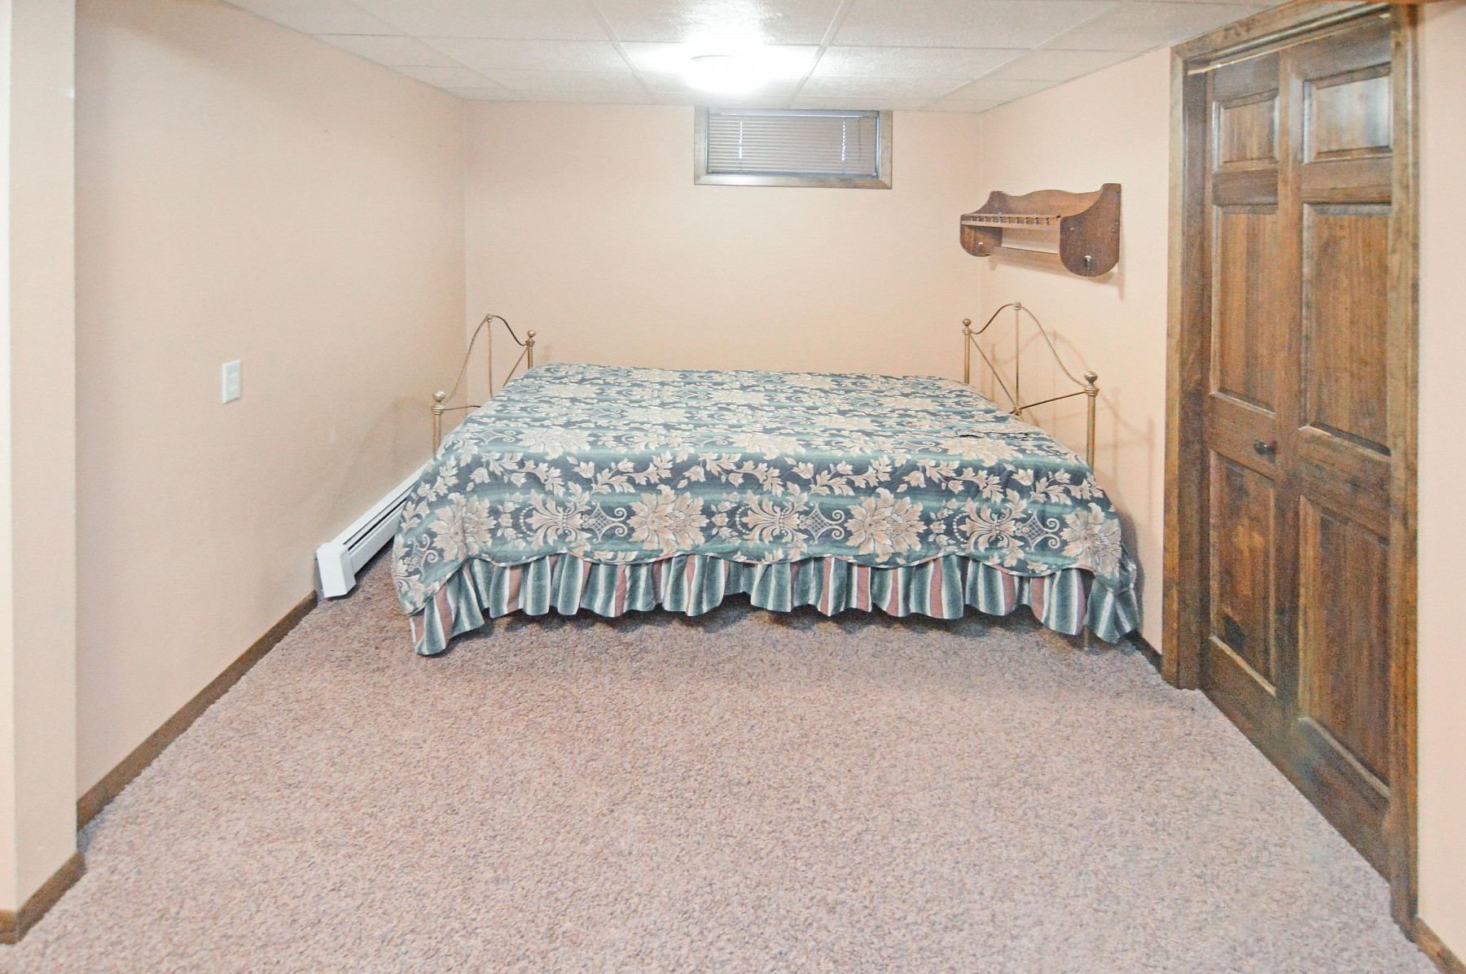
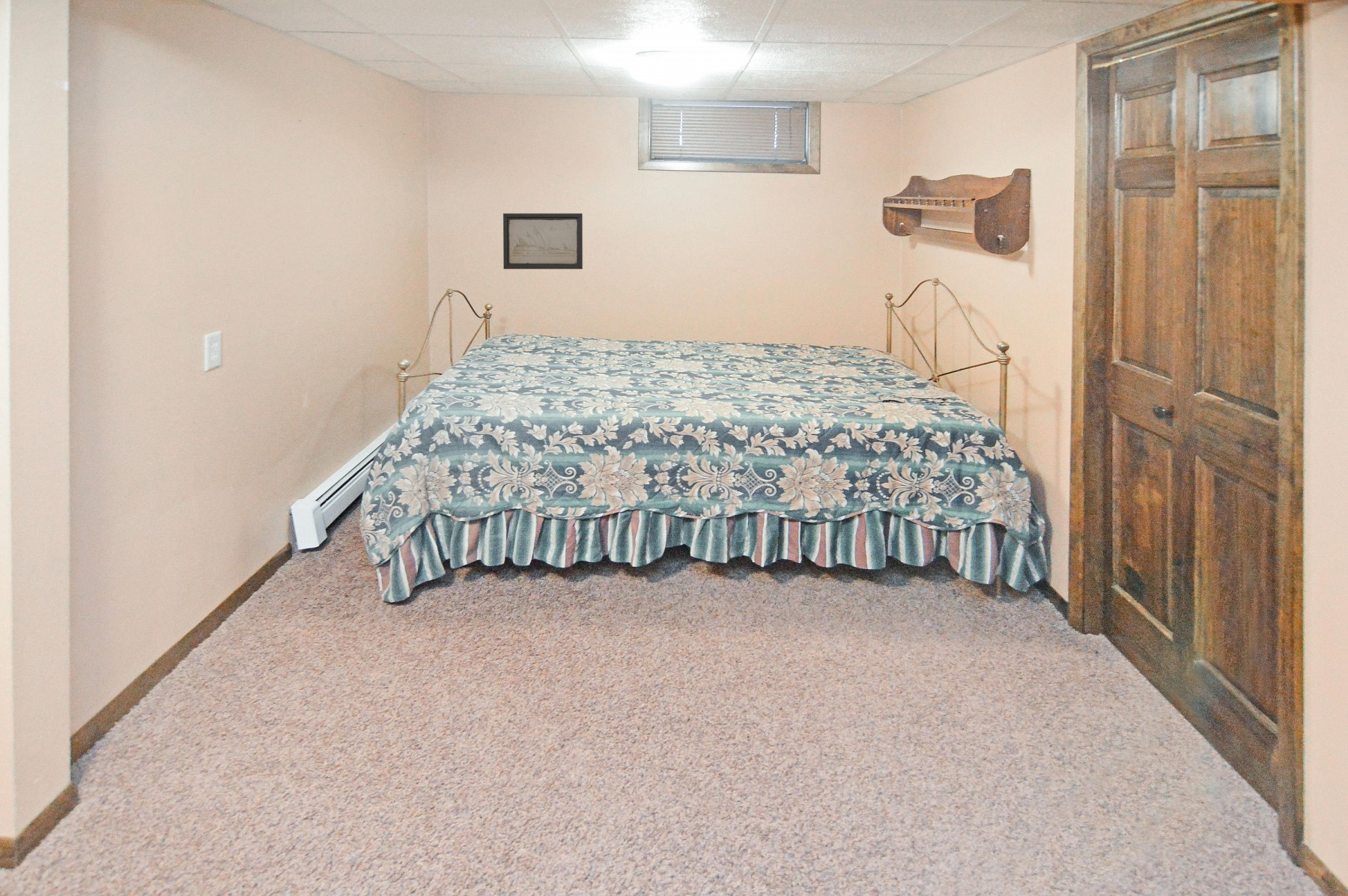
+ wall art [503,213,583,270]
